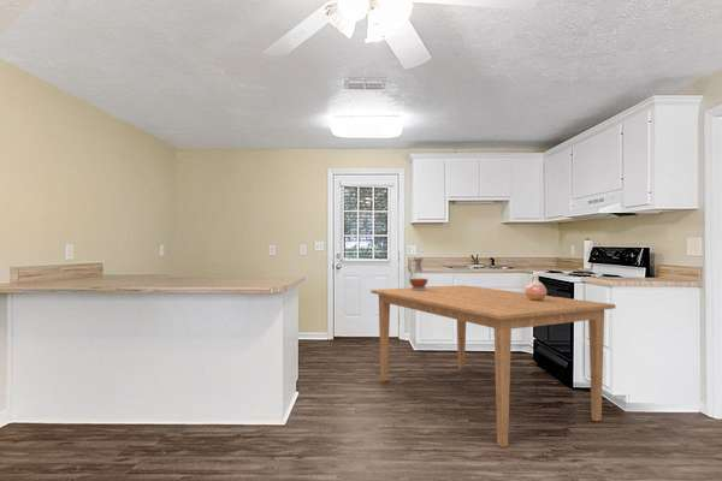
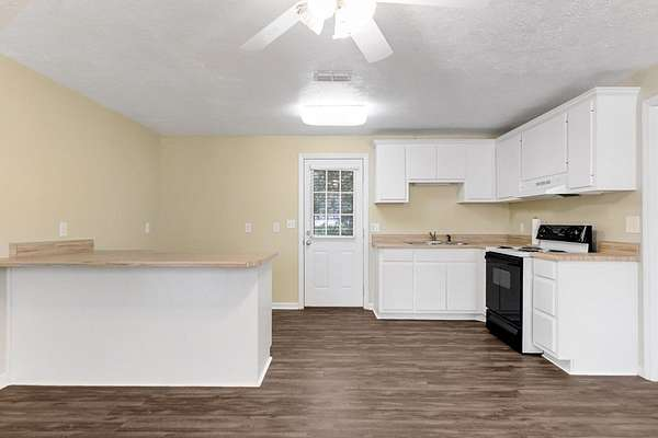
- dining table [369,284,616,449]
- pitcher [408,255,430,290]
- vase [523,273,548,301]
